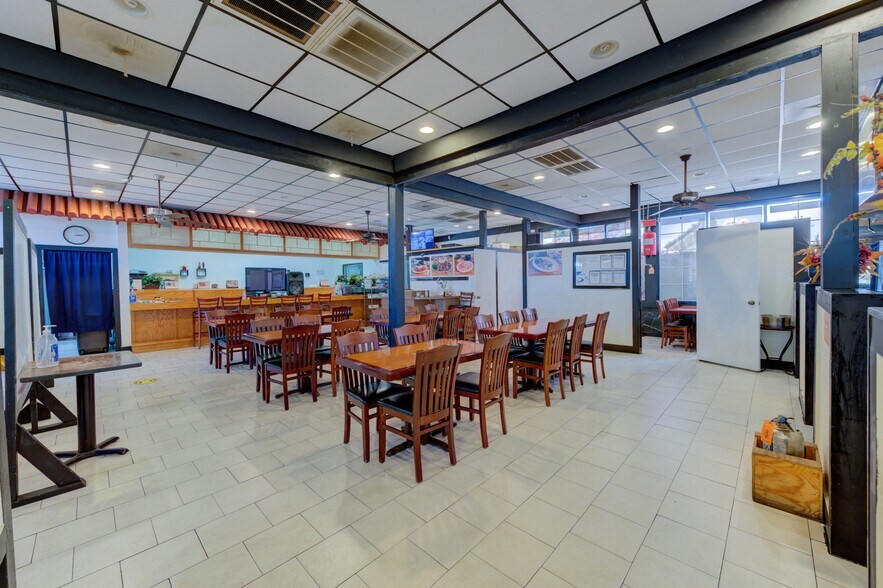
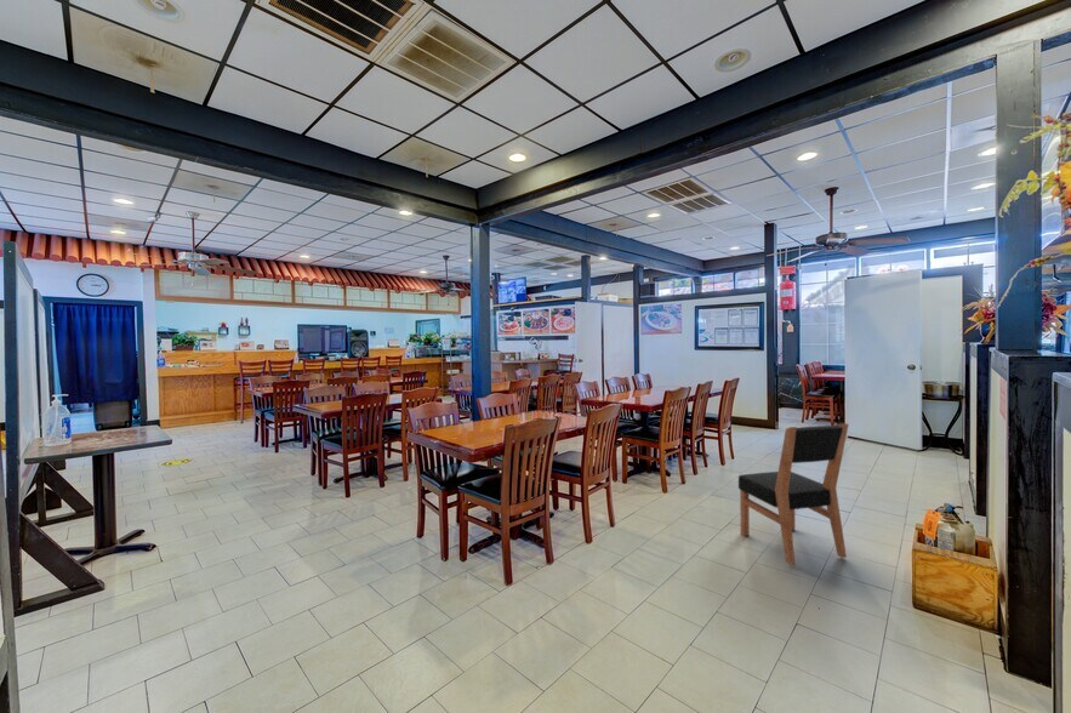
+ dining chair [737,422,849,566]
